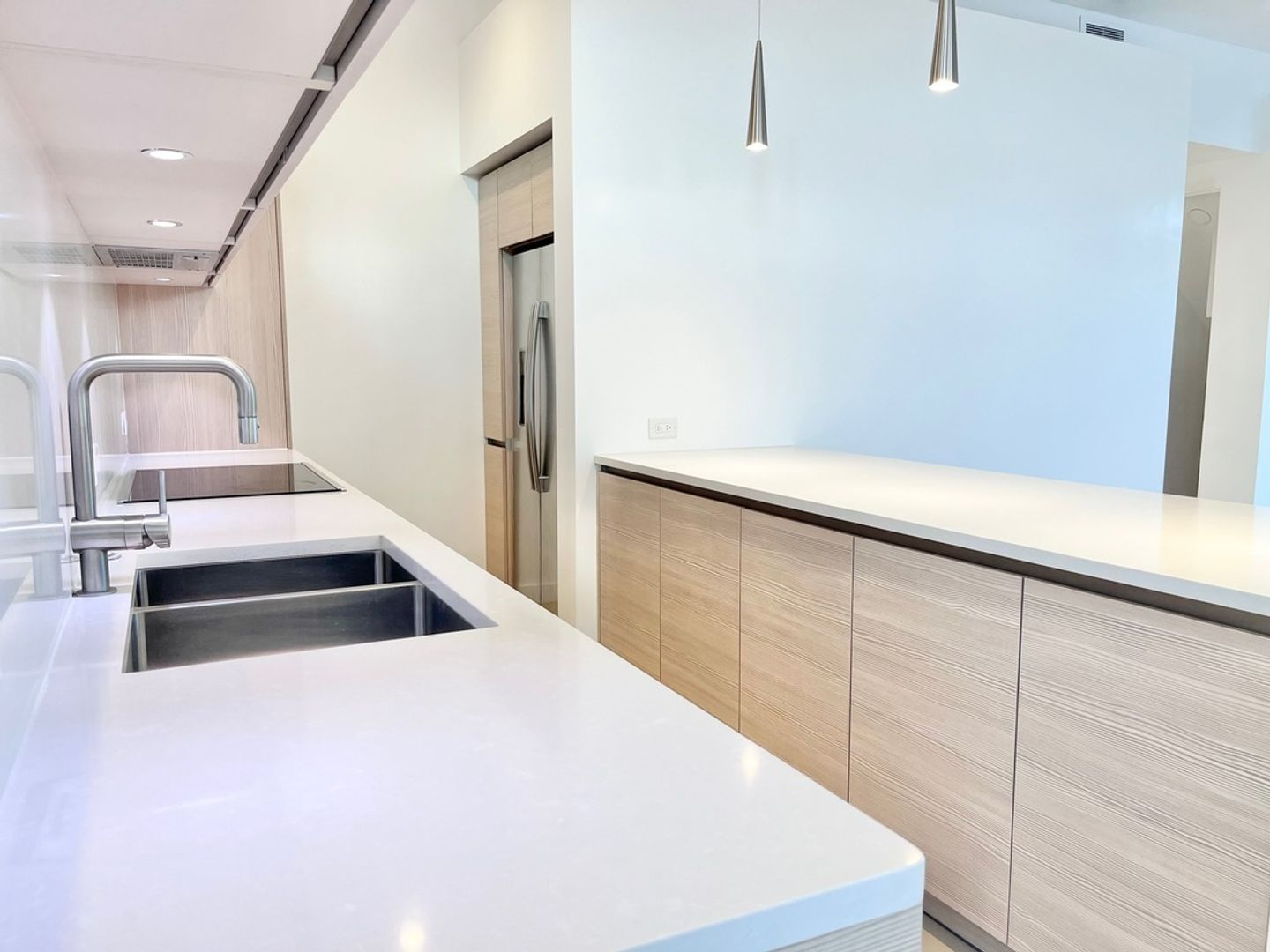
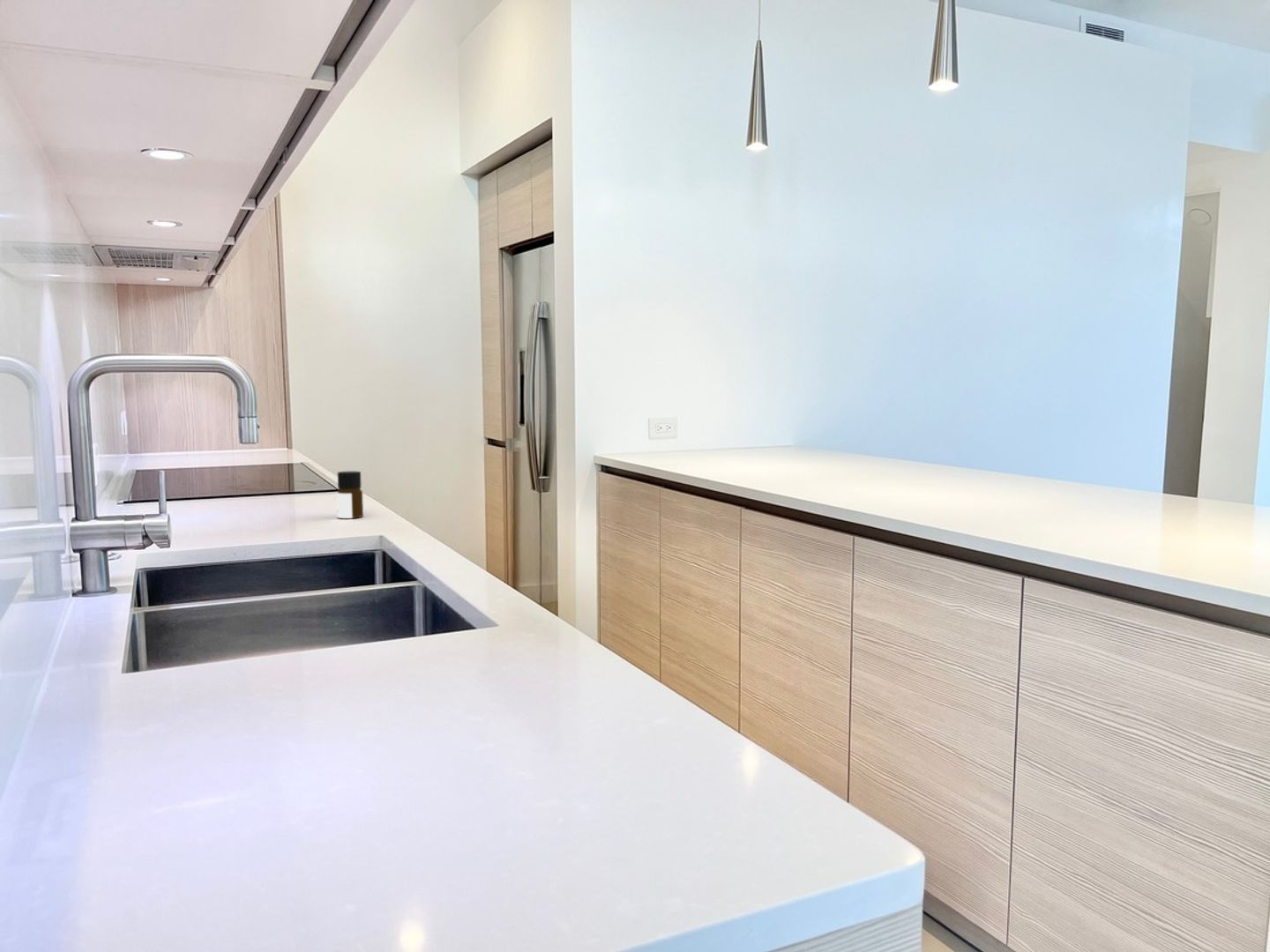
+ bottle [336,470,364,519]
